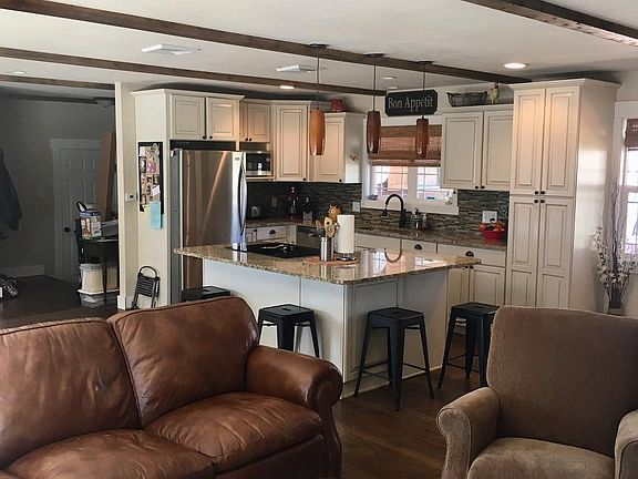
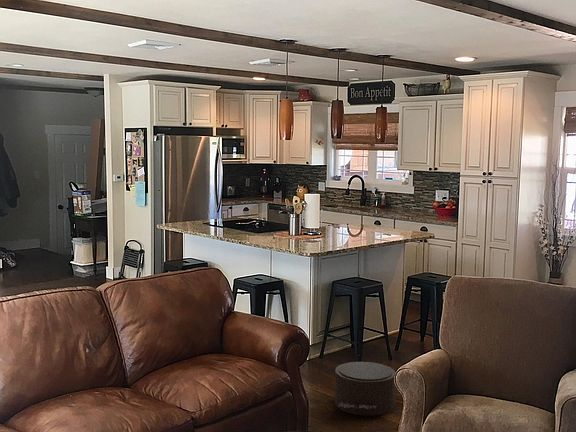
+ pouf [334,361,396,417]
